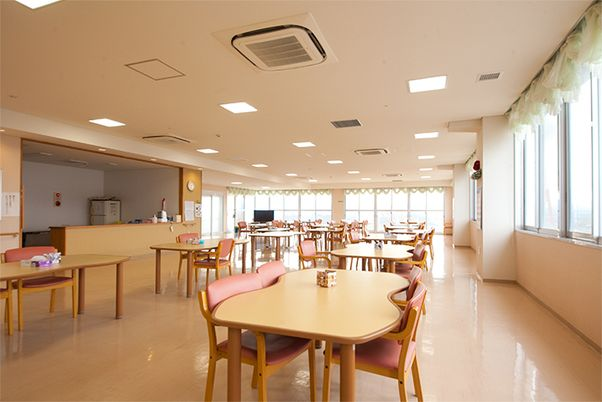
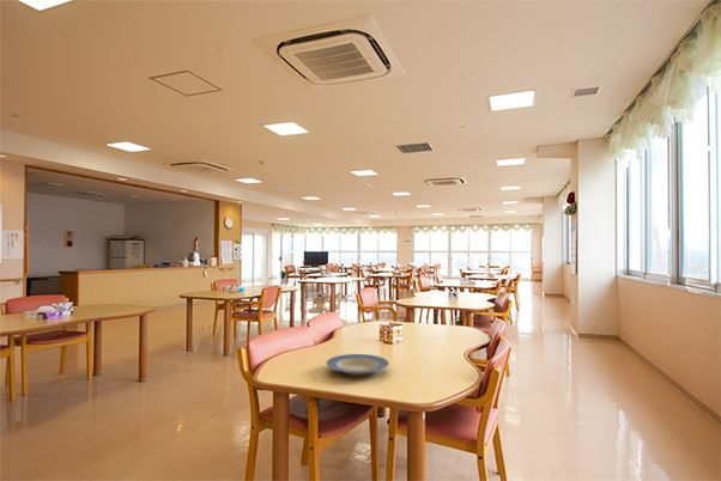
+ plate [325,353,390,376]
